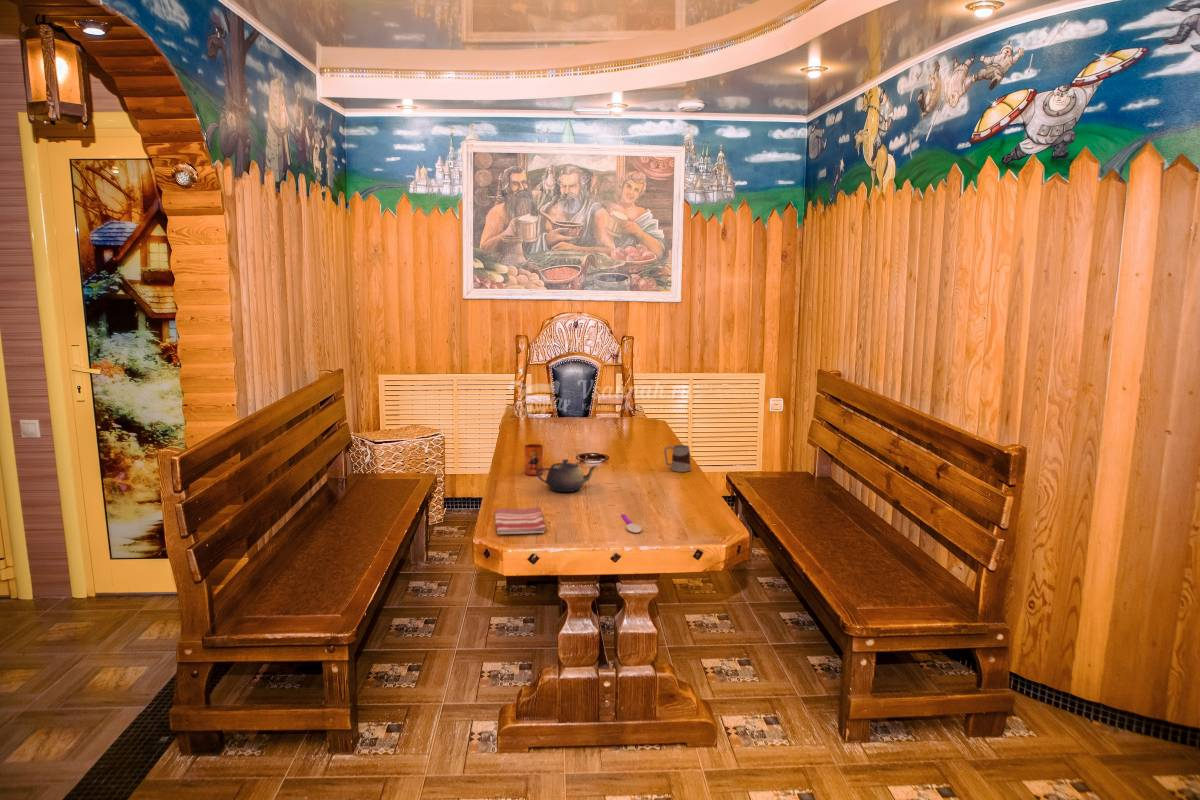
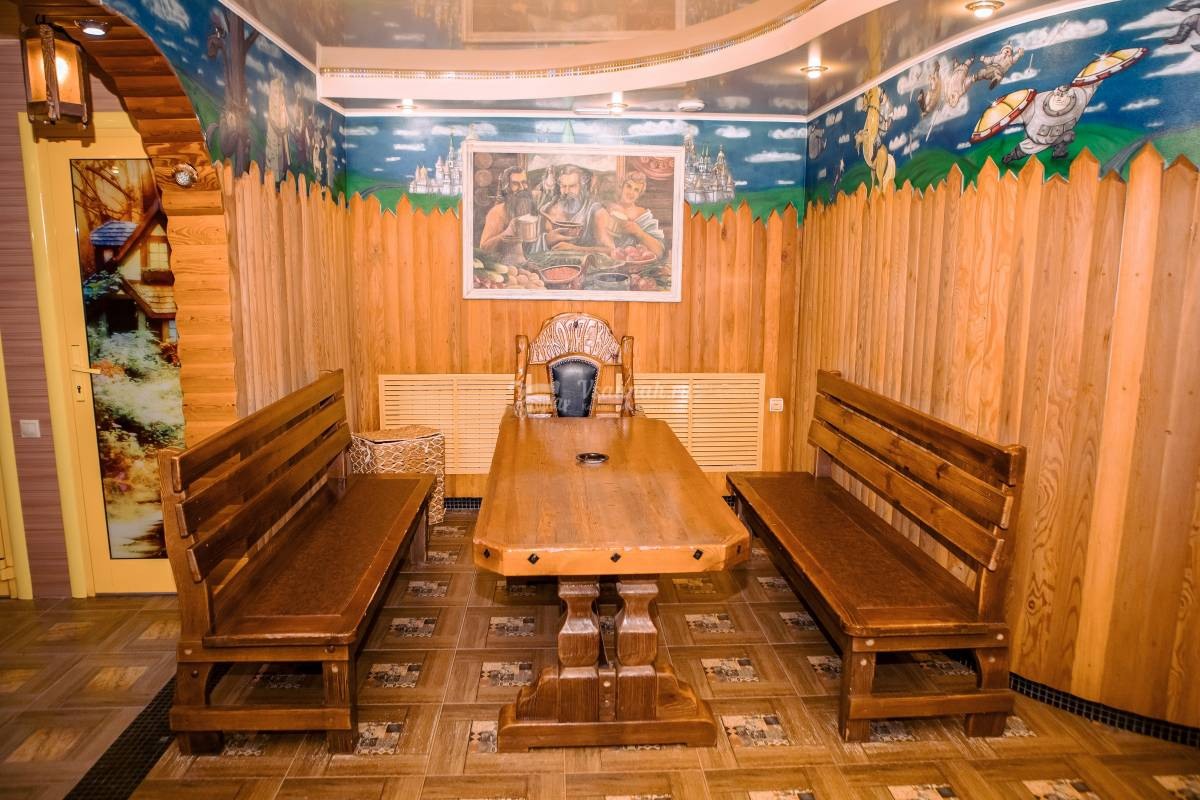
- mug [663,444,692,473]
- mug [523,443,544,476]
- spoon [620,513,643,534]
- dish towel [493,506,547,535]
- teapot [536,458,599,493]
